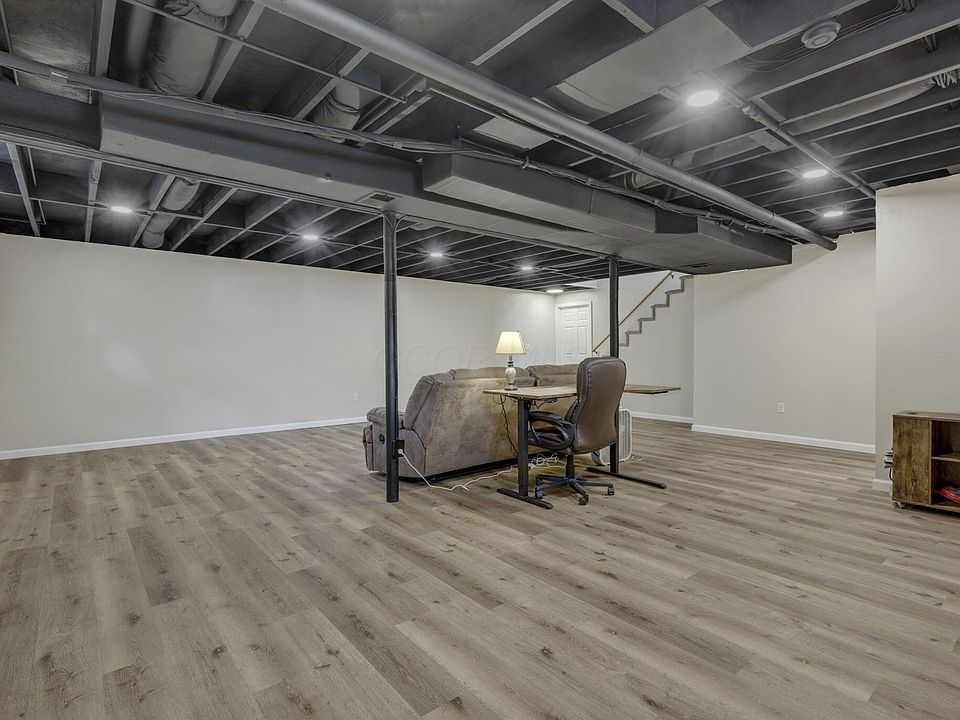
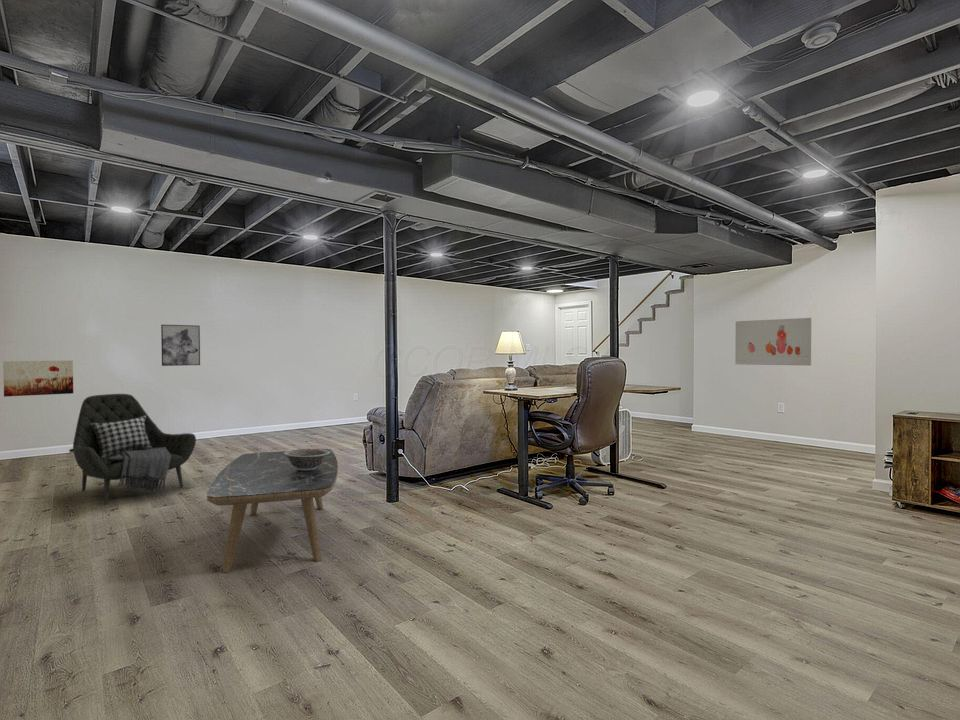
+ wall art [160,324,201,367]
+ coffee table [206,448,339,574]
+ armchair [68,393,197,506]
+ wall art [2,360,74,398]
+ wall art [734,317,812,367]
+ decorative bowl [284,448,330,471]
